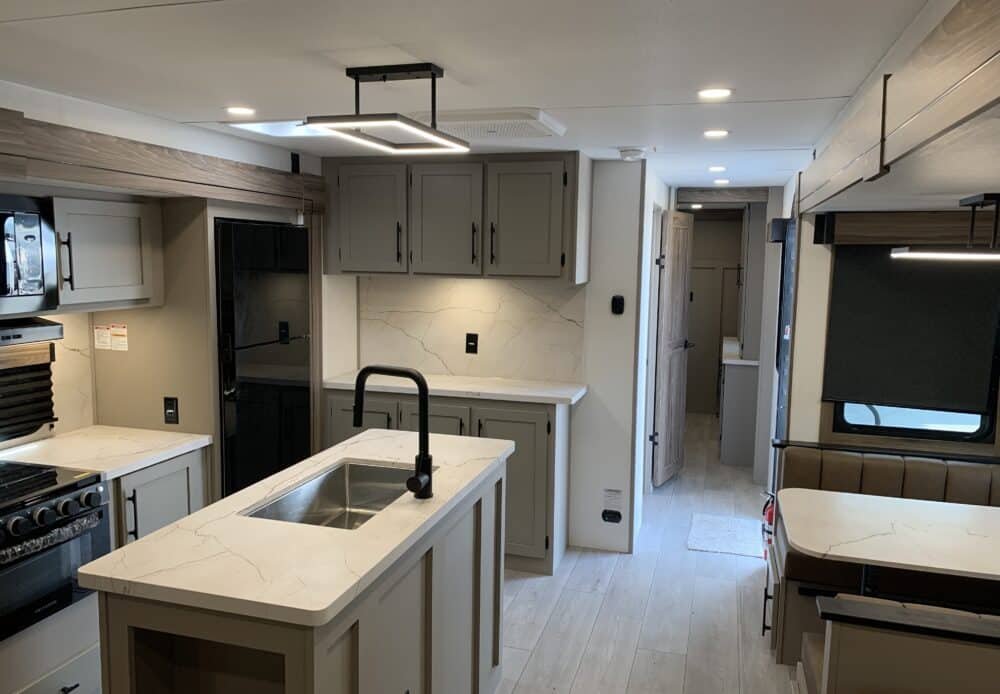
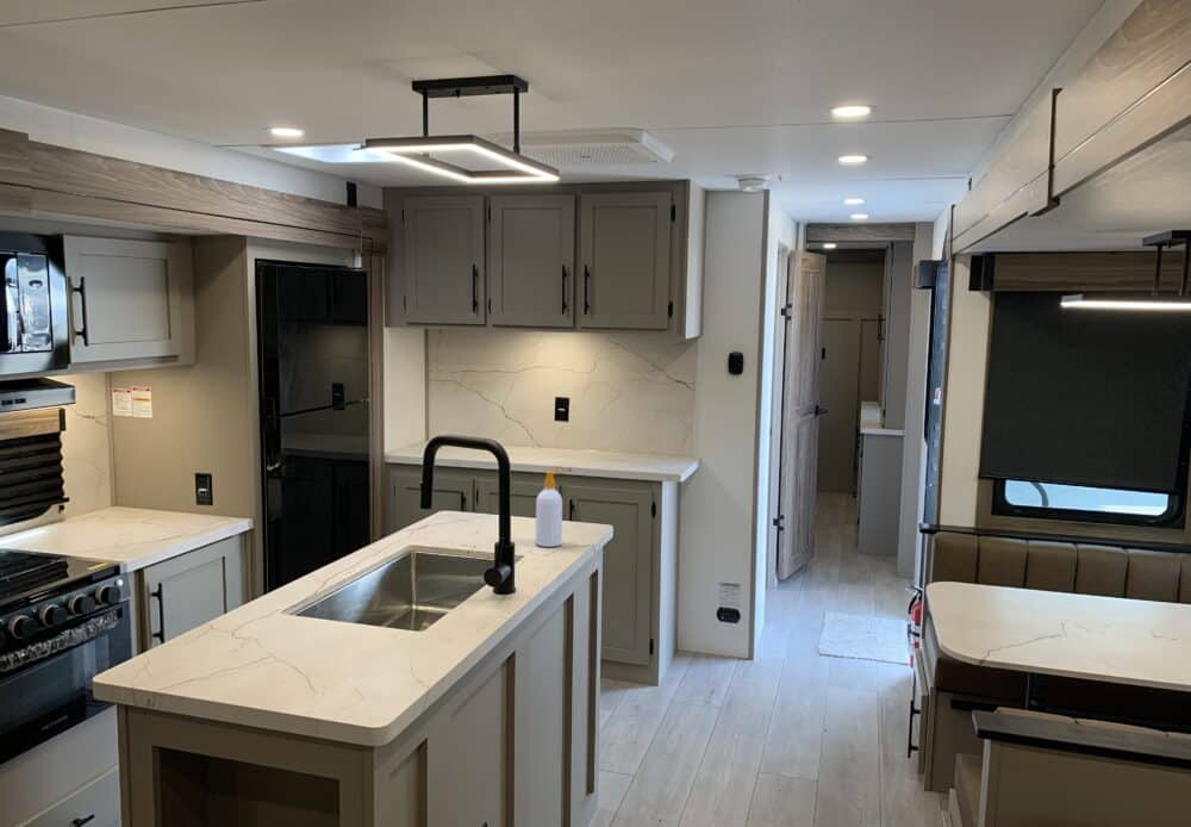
+ soap bottle [535,470,565,548]
